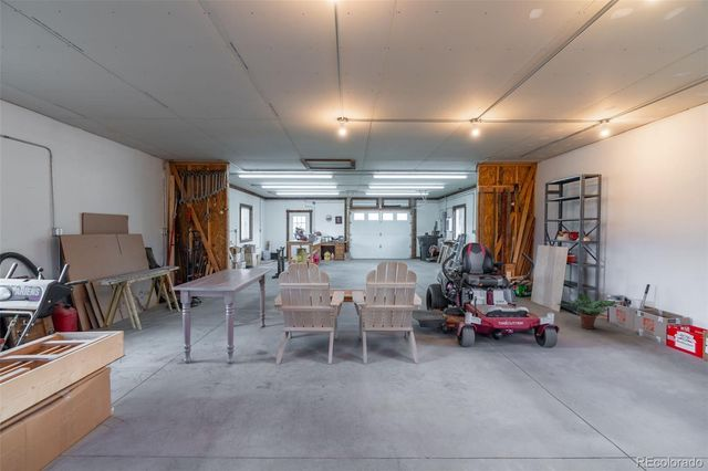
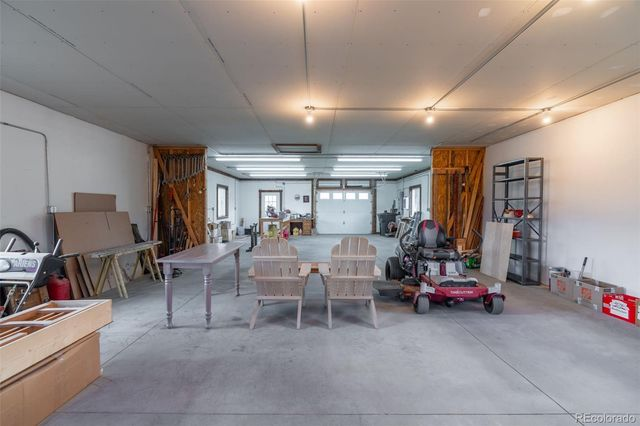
- potted plant [555,292,616,331]
